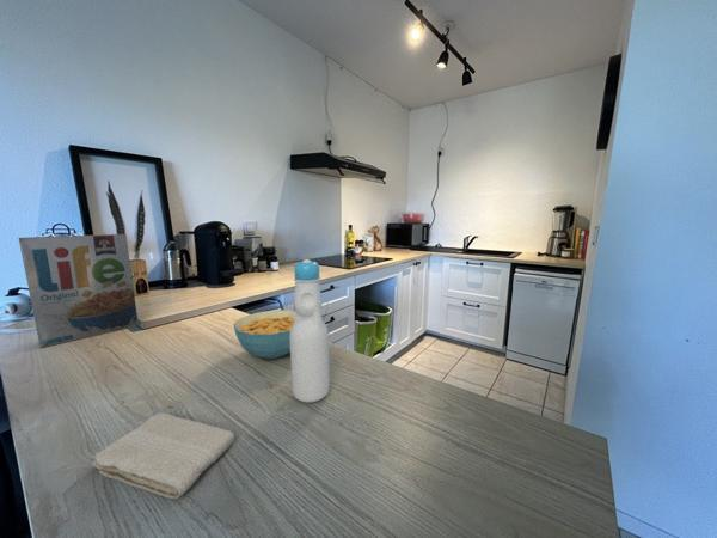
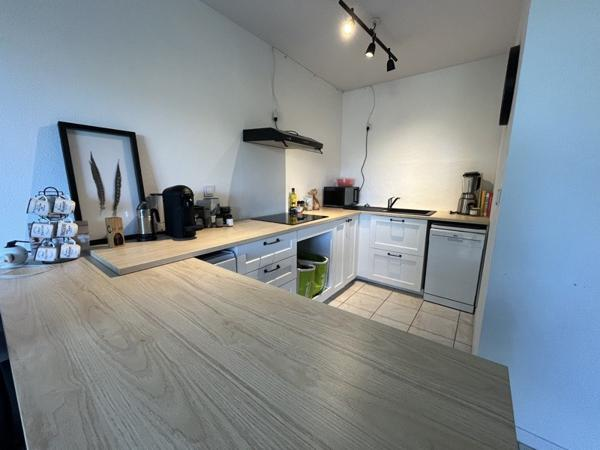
- cereal box [18,233,140,349]
- washcloth [91,411,237,500]
- bottle [289,258,331,404]
- cereal bowl [233,308,296,360]
